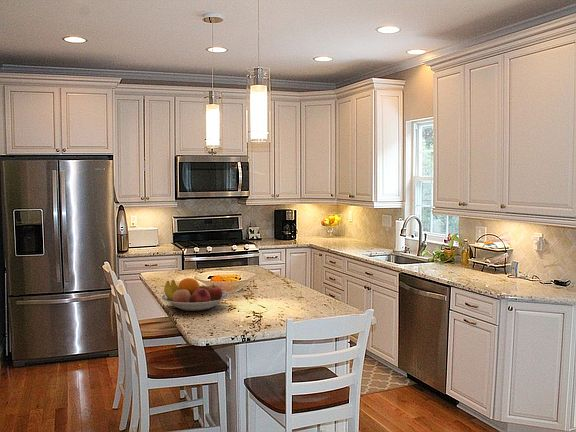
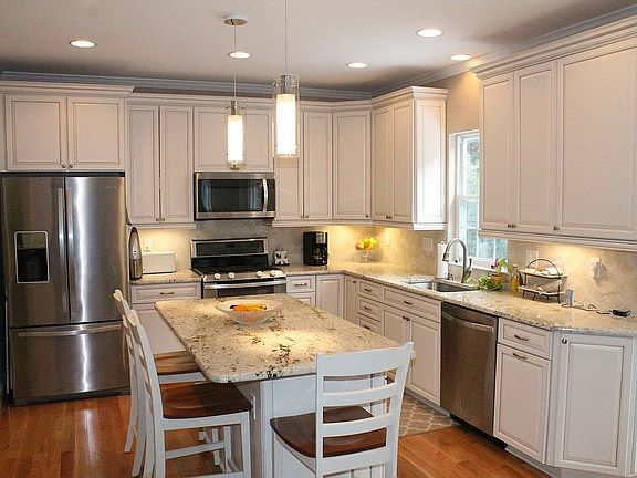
- fruit bowl [160,277,230,312]
